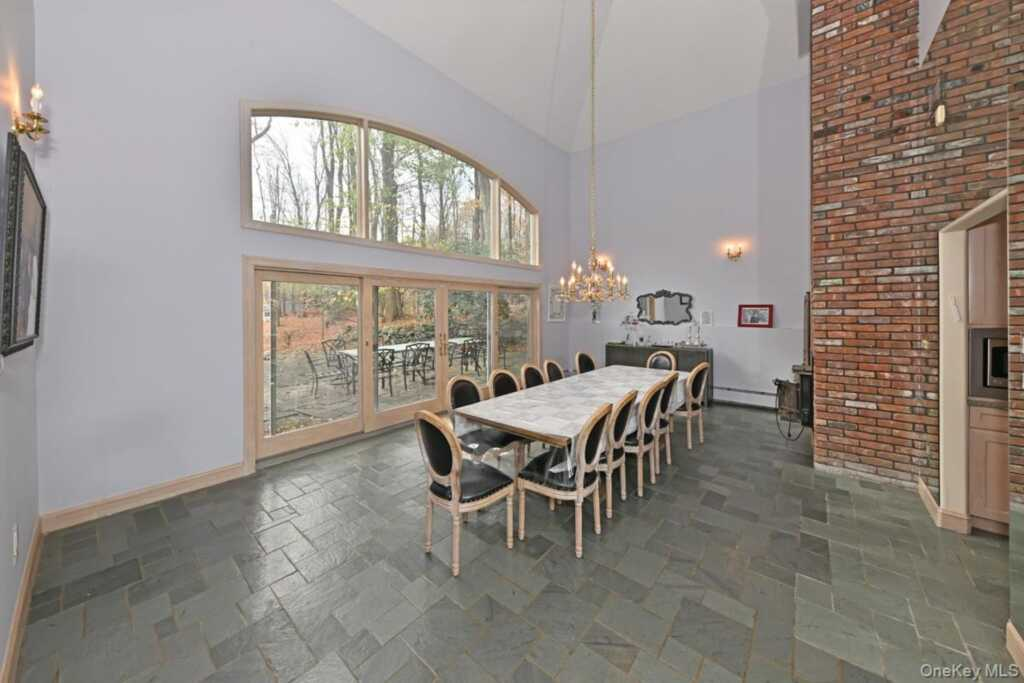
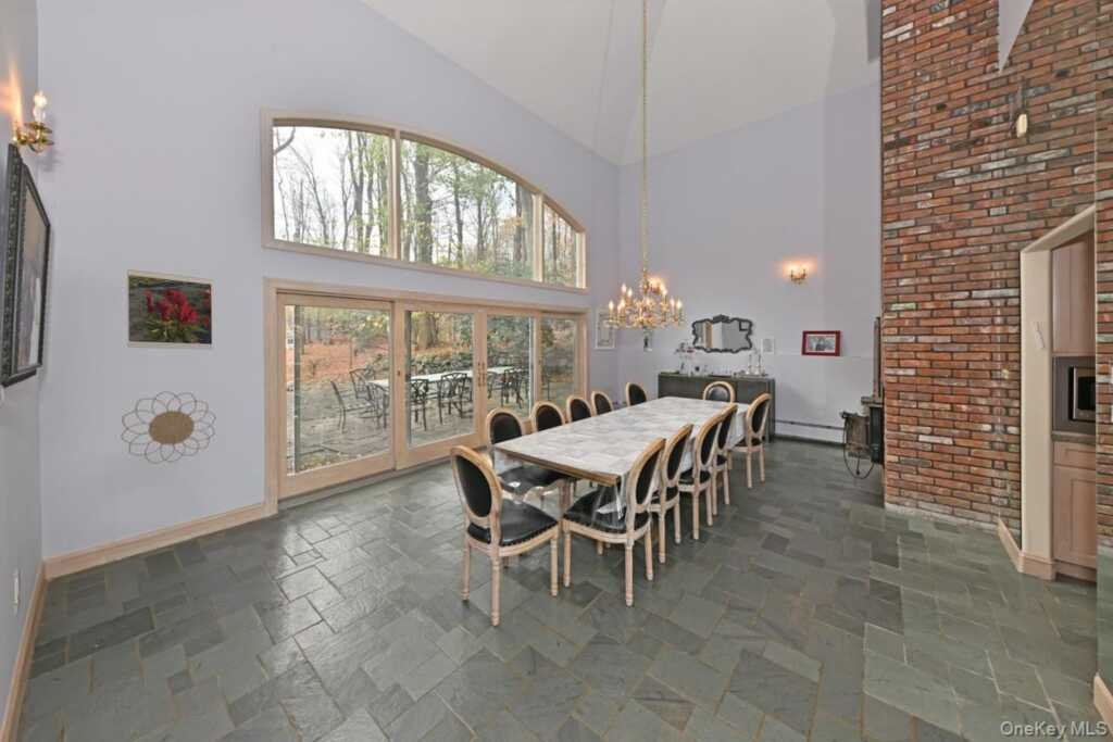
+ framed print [126,268,213,351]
+ decorative wall piece [120,390,217,465]
